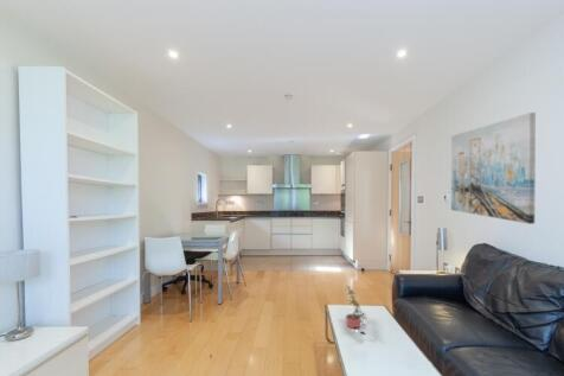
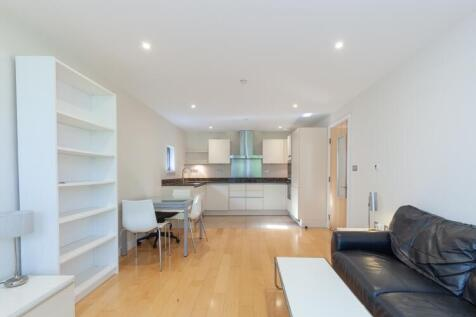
- potted plant [345,285,368,336]
- wall art [450,111,537,225]
